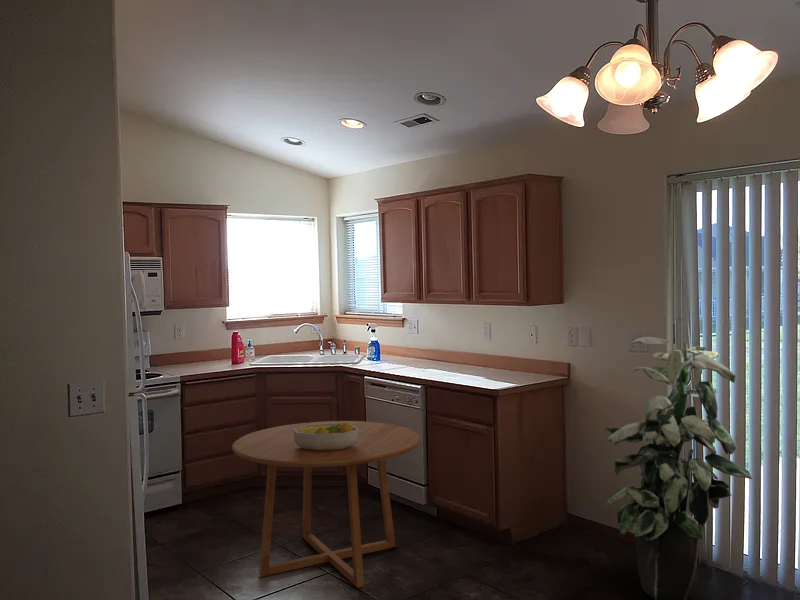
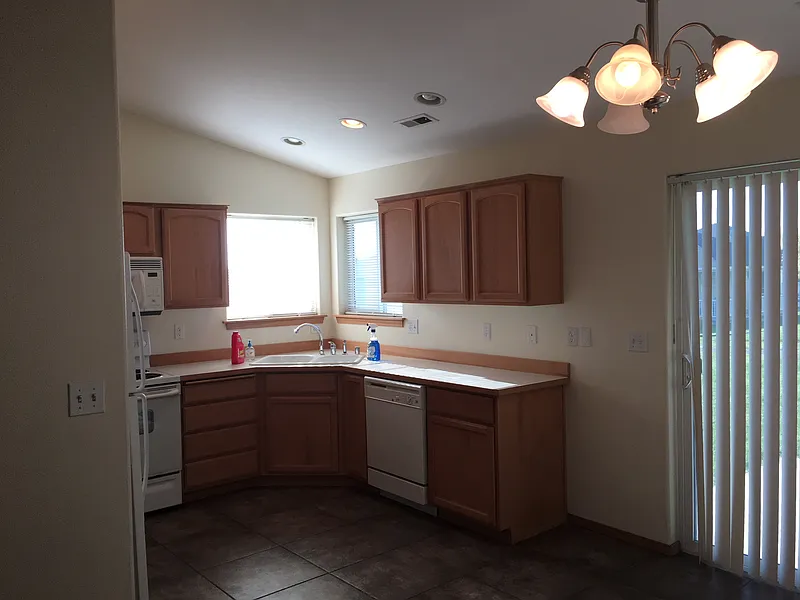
- indoor plant [604,336,753,600]
- fruit bowl [292,420,359,451]
- dining table [231,420,422,589]
